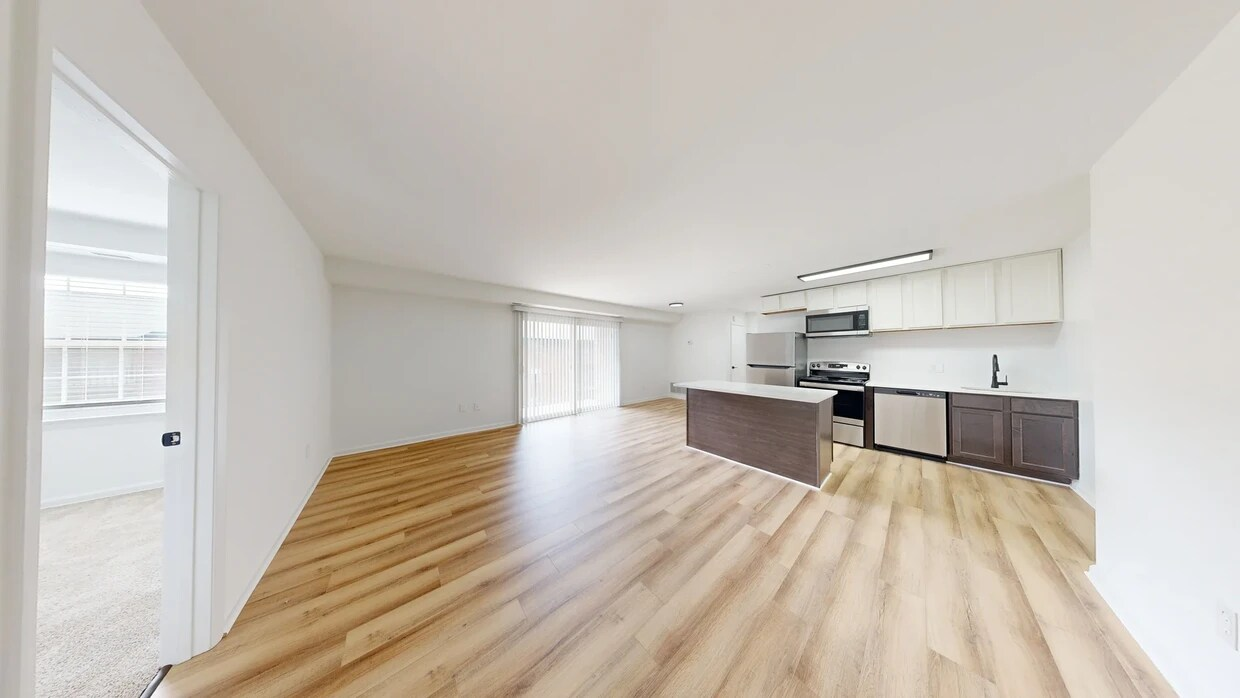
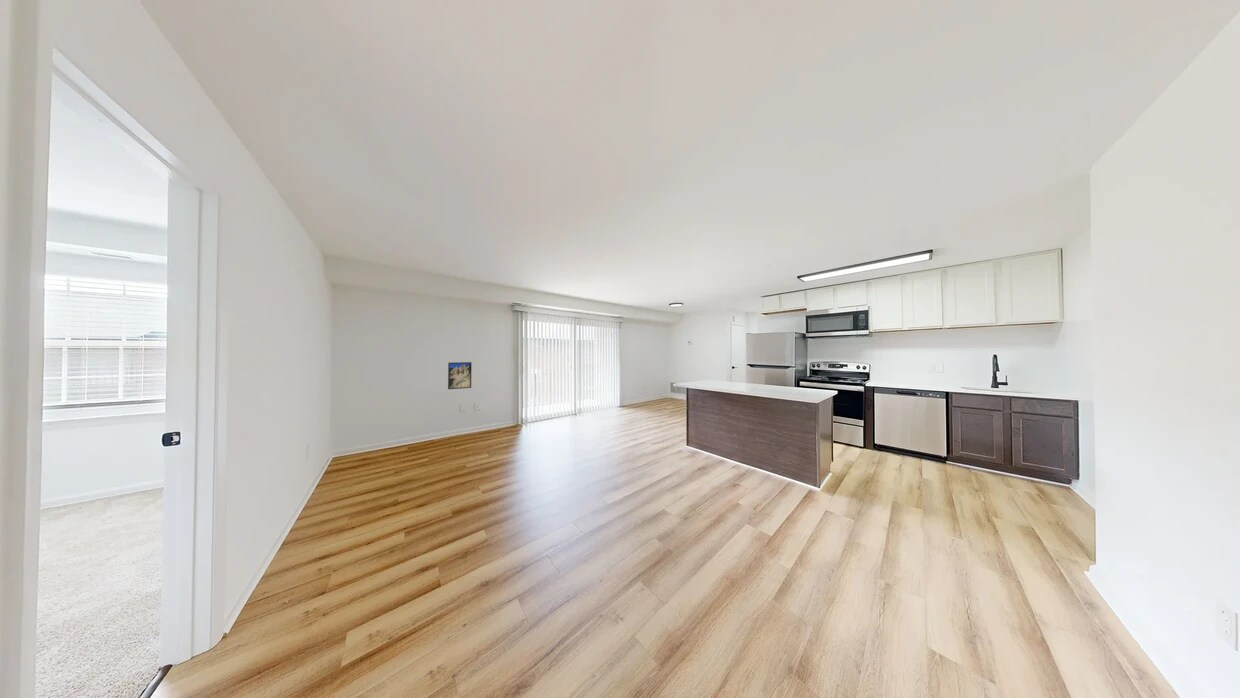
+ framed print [447,361,473,390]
